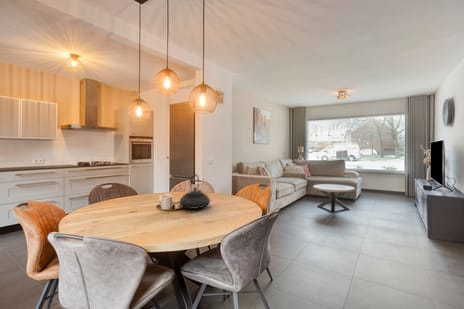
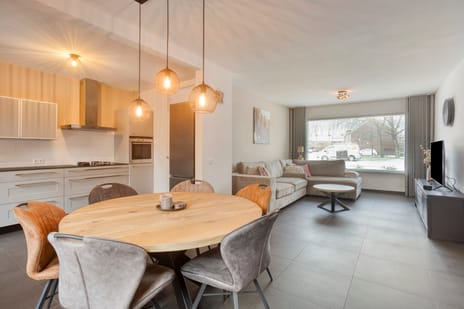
- teapot [178,173,211,210]
